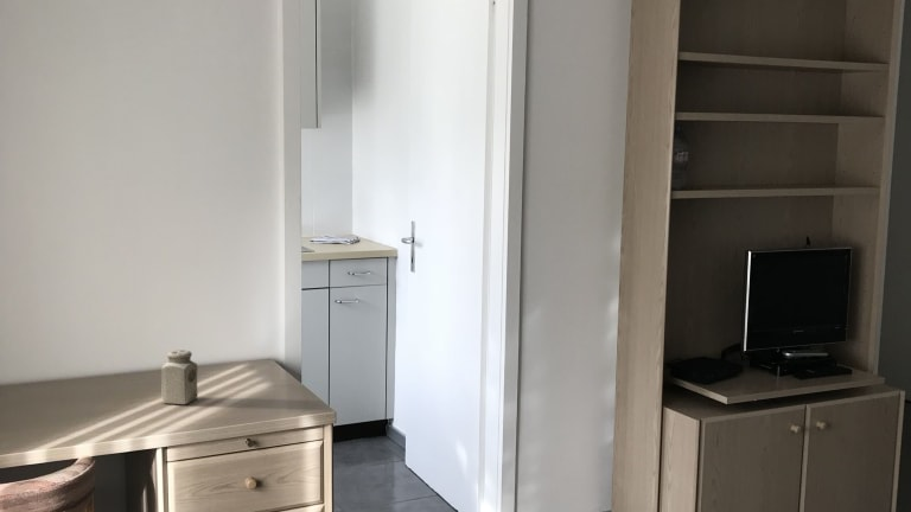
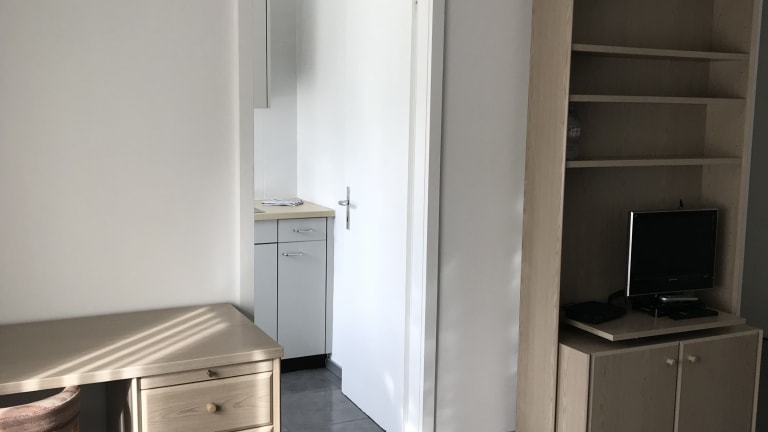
- salt shaker [160,348,198,405]
